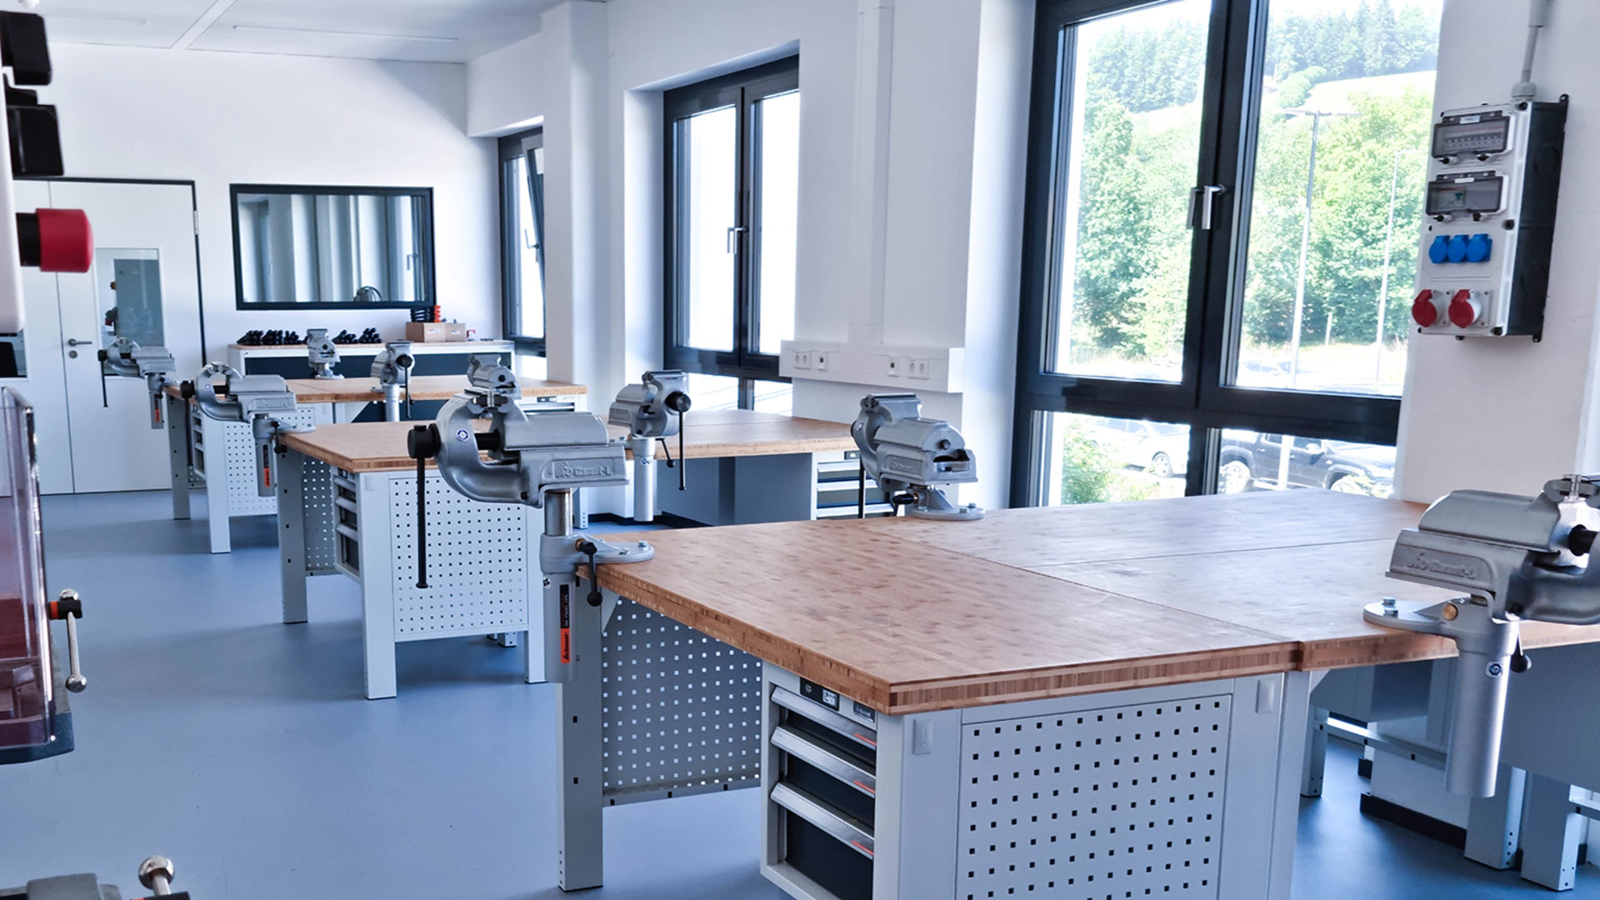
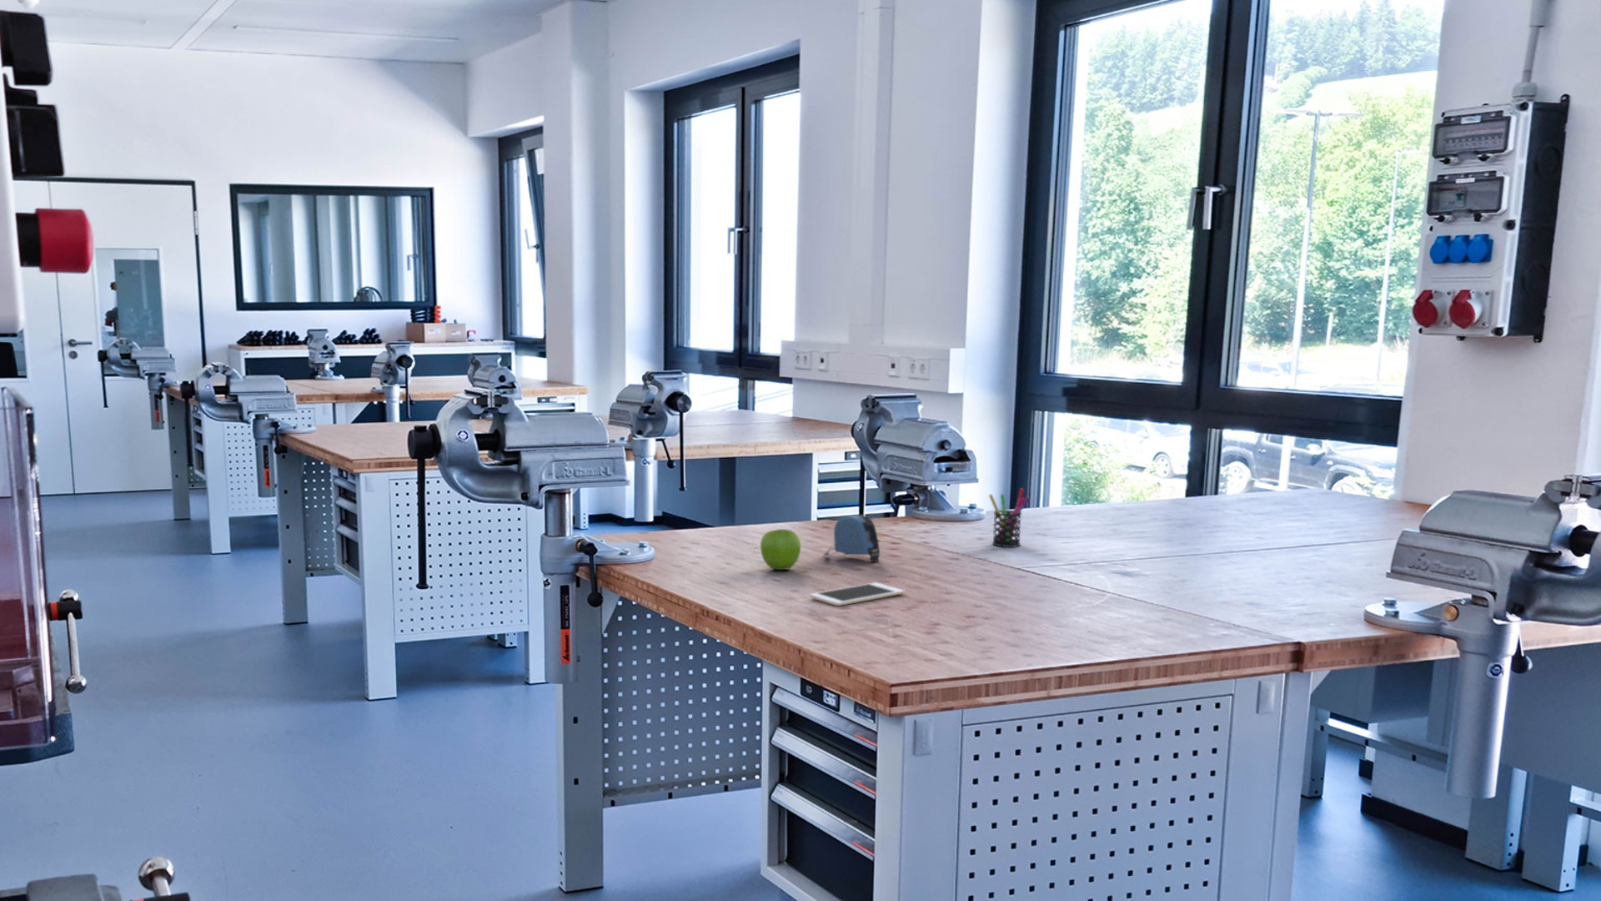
+ pen holder [989,488,1030,548]
+ tape measure [822,514,881,564]
+ cell phone [809,582,906,606]
+ fruit [760,528,802,571]
